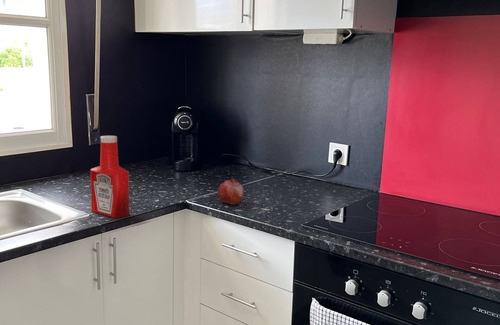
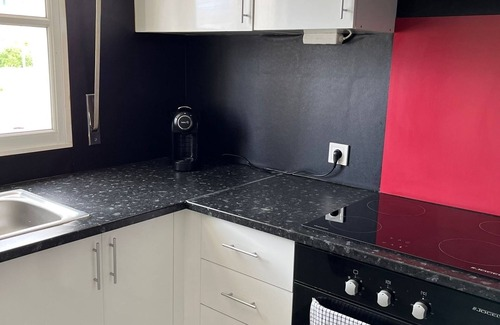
- soap bottle [90,135,130,219]
- fruit [216,175,245,206]
